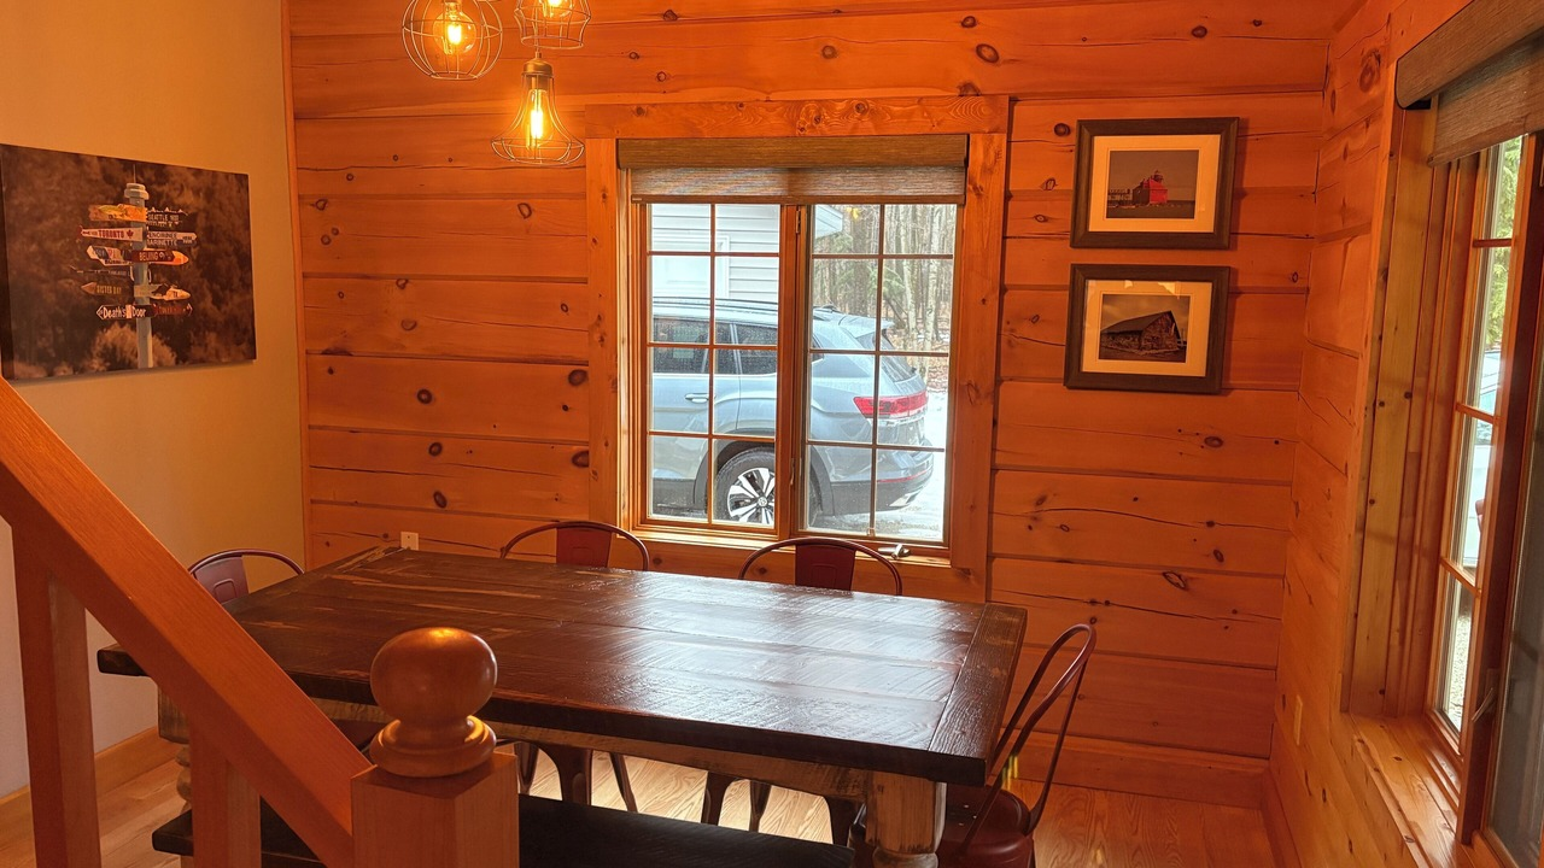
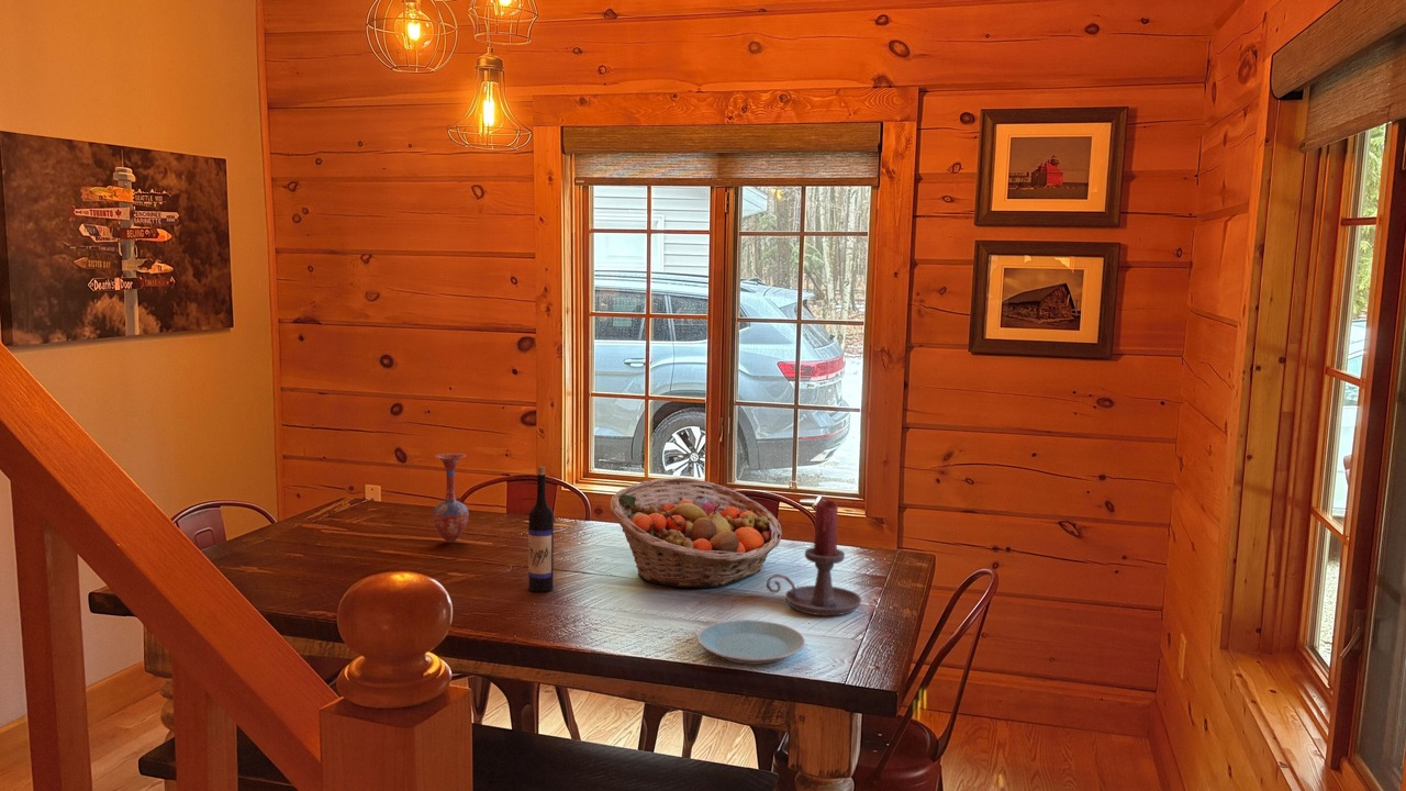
+ vase [432,452,470,544]
+ plate [696,619,806,666]
+ candle holder [766,499,862,616]
+ wine bottle [527,466,555,593]
+ fruit basket [609,477,783,589]
